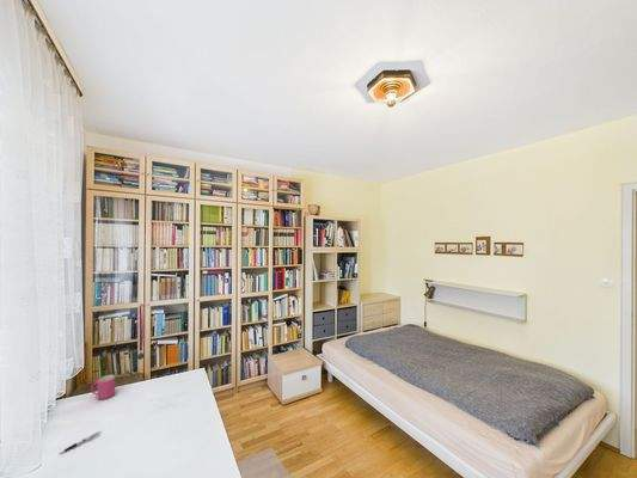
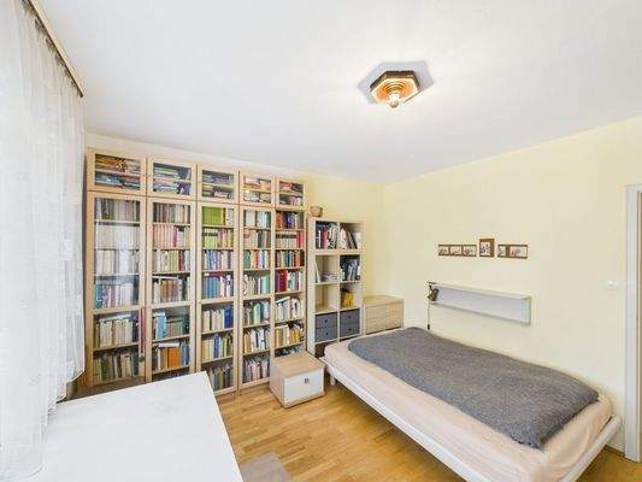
- mug [91,374,117,400]
- pen [57,430,102,455]
